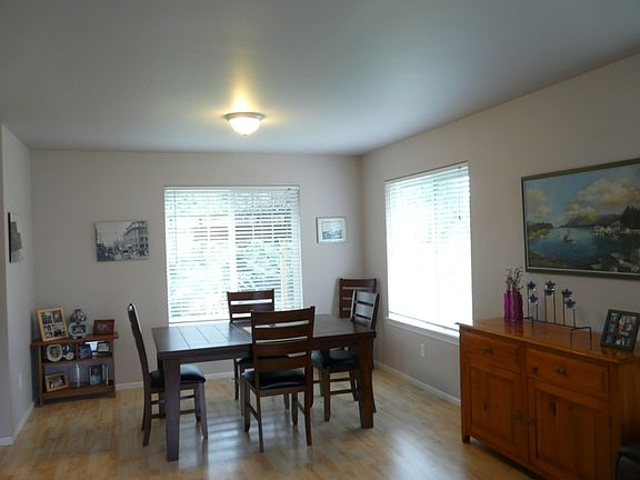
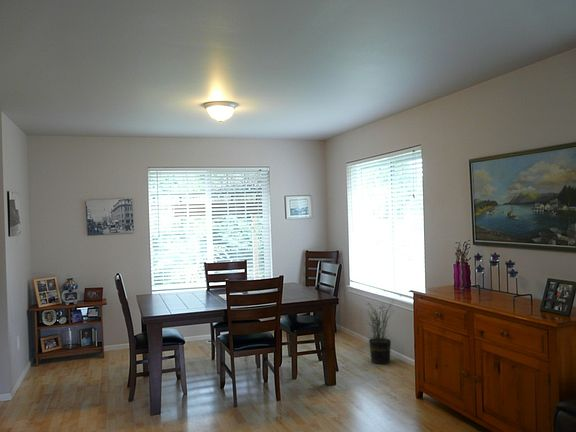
+ potted plant [366,298,395,365]
